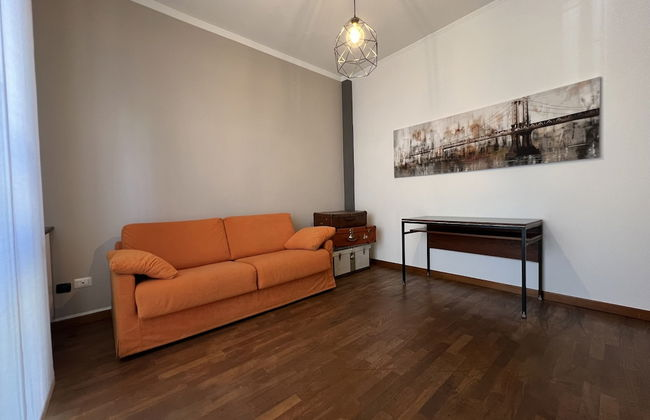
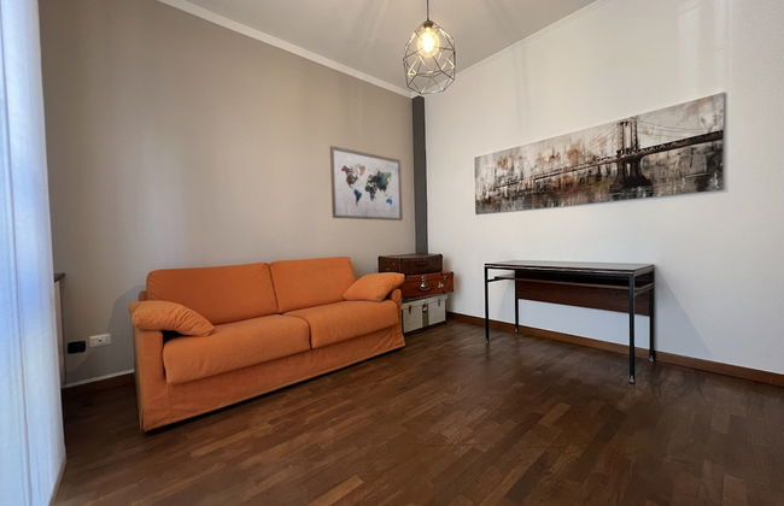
+ wall art [329,145,404,222]
